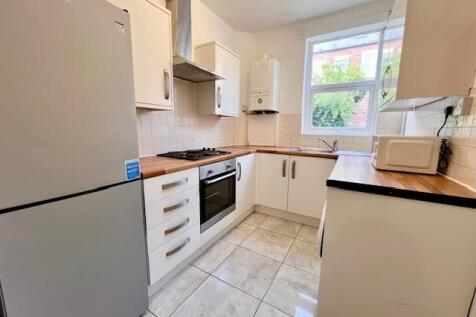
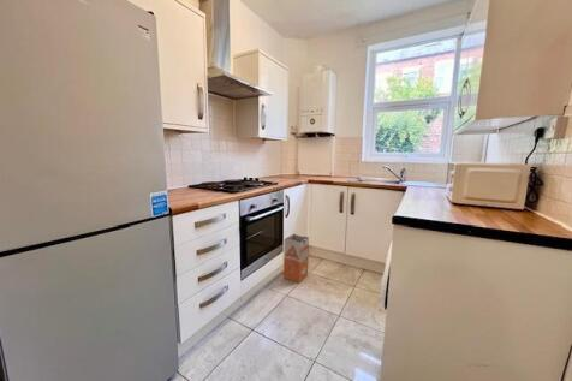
+ waste bin [282,233,310,284]
